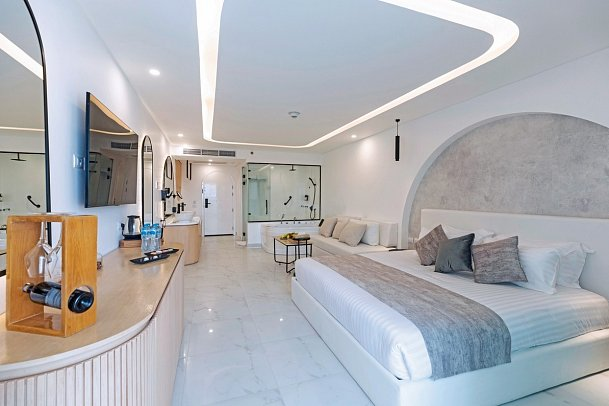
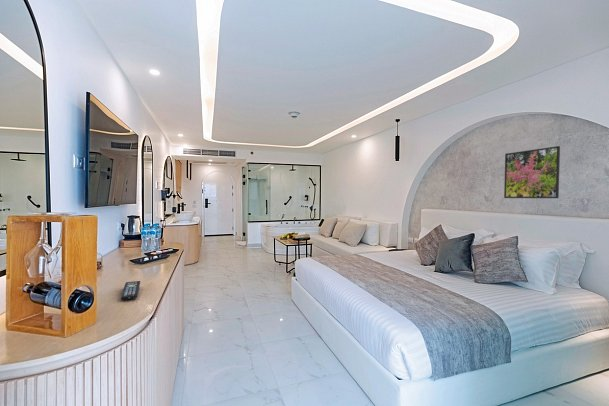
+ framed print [503,145,561,199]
+ remote control [120,280,141,301]
